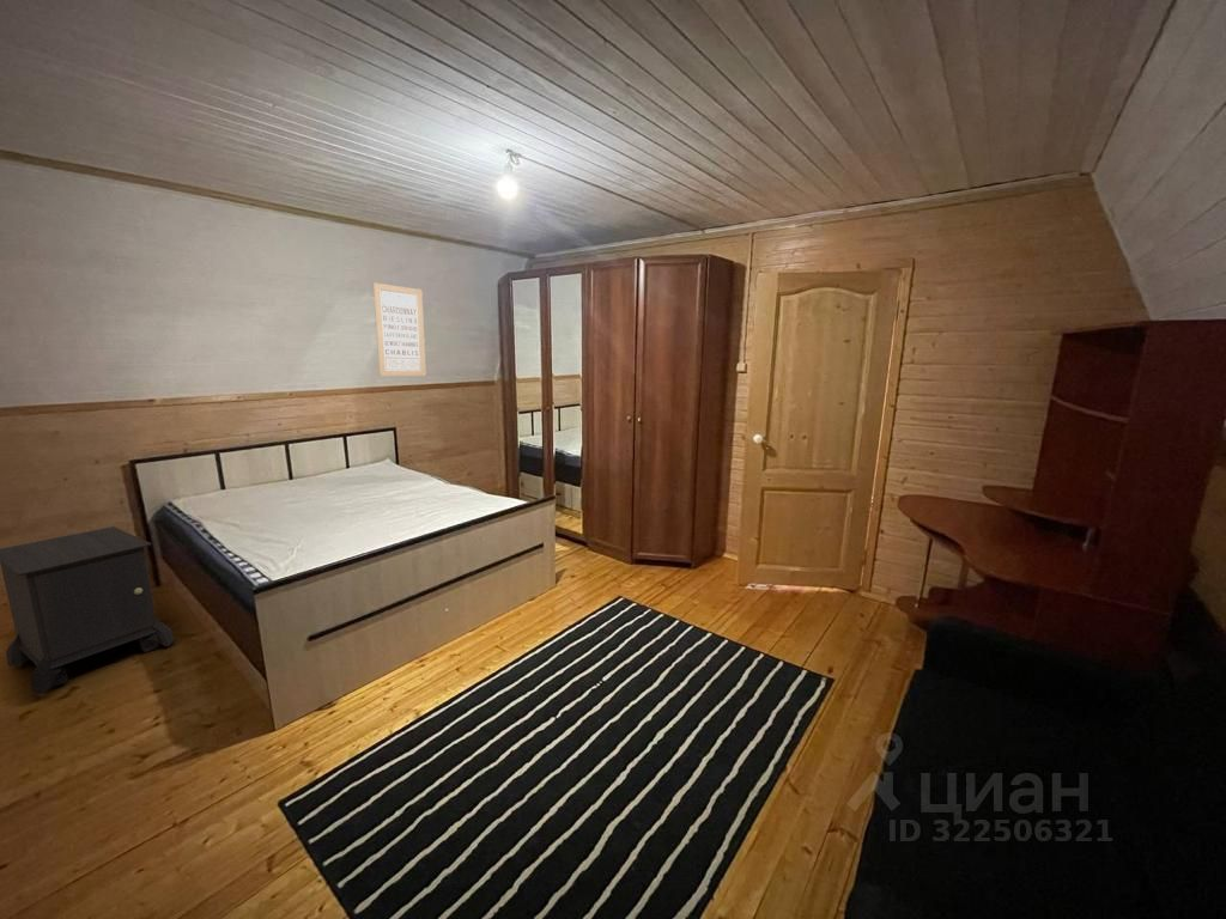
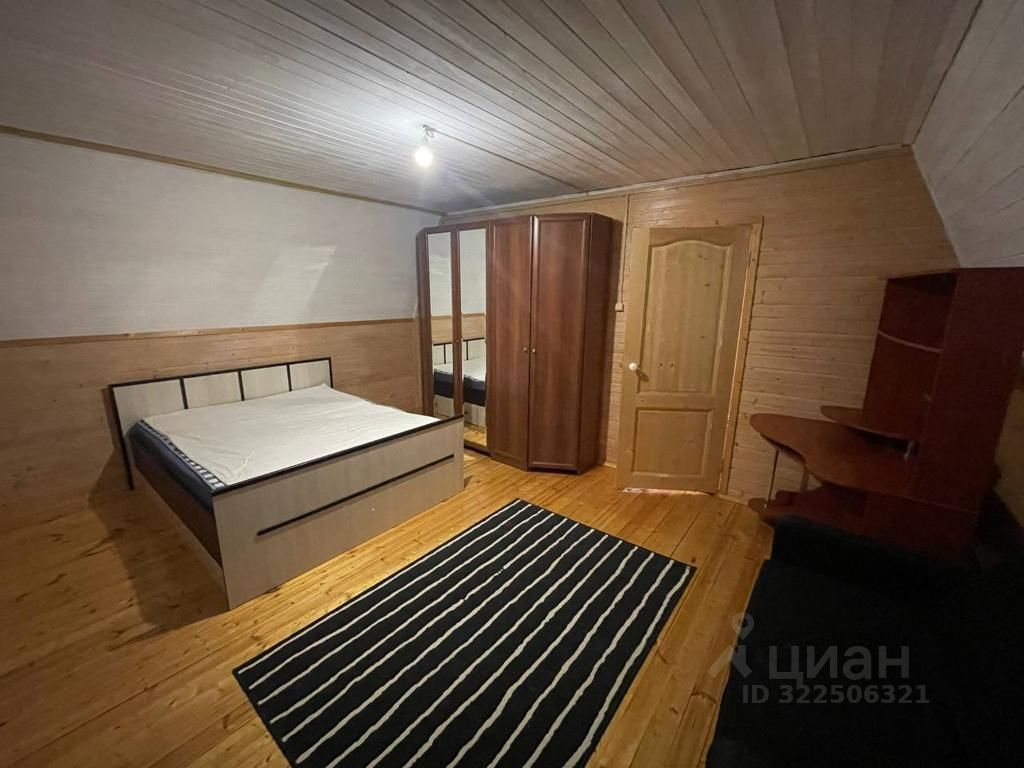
- nightstand [0,525,176,695]
- wall art [372,281,427,377]
